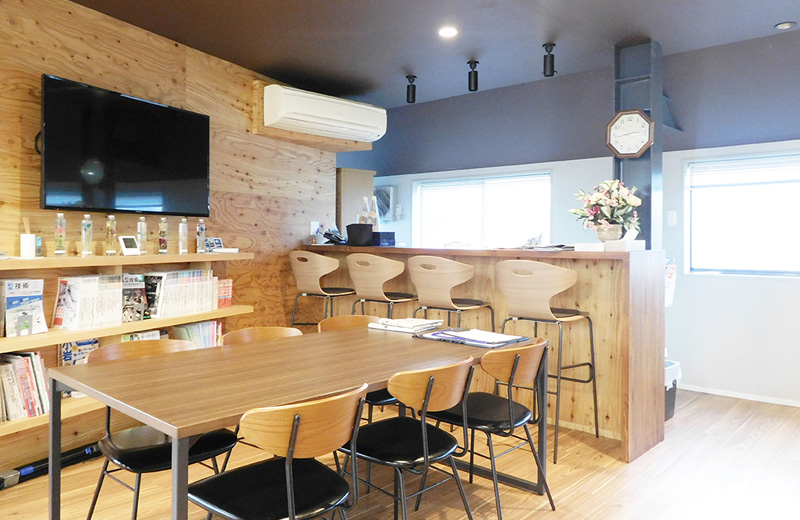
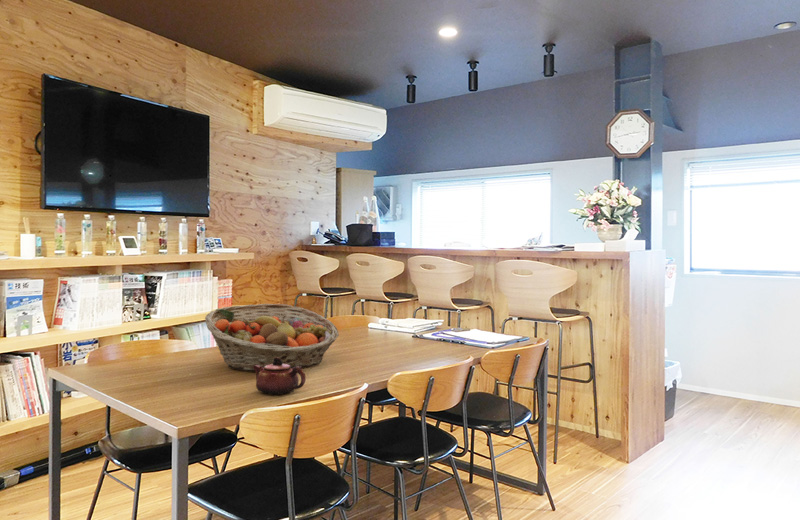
+ fruit basket [204,303,340,372]
+ teapot [253,357,307,396]
